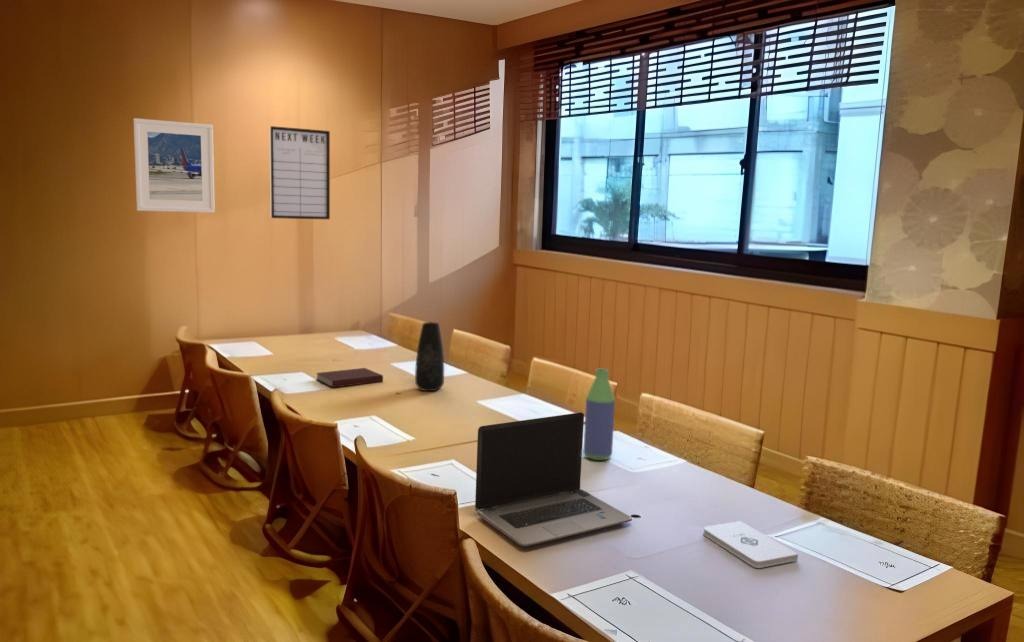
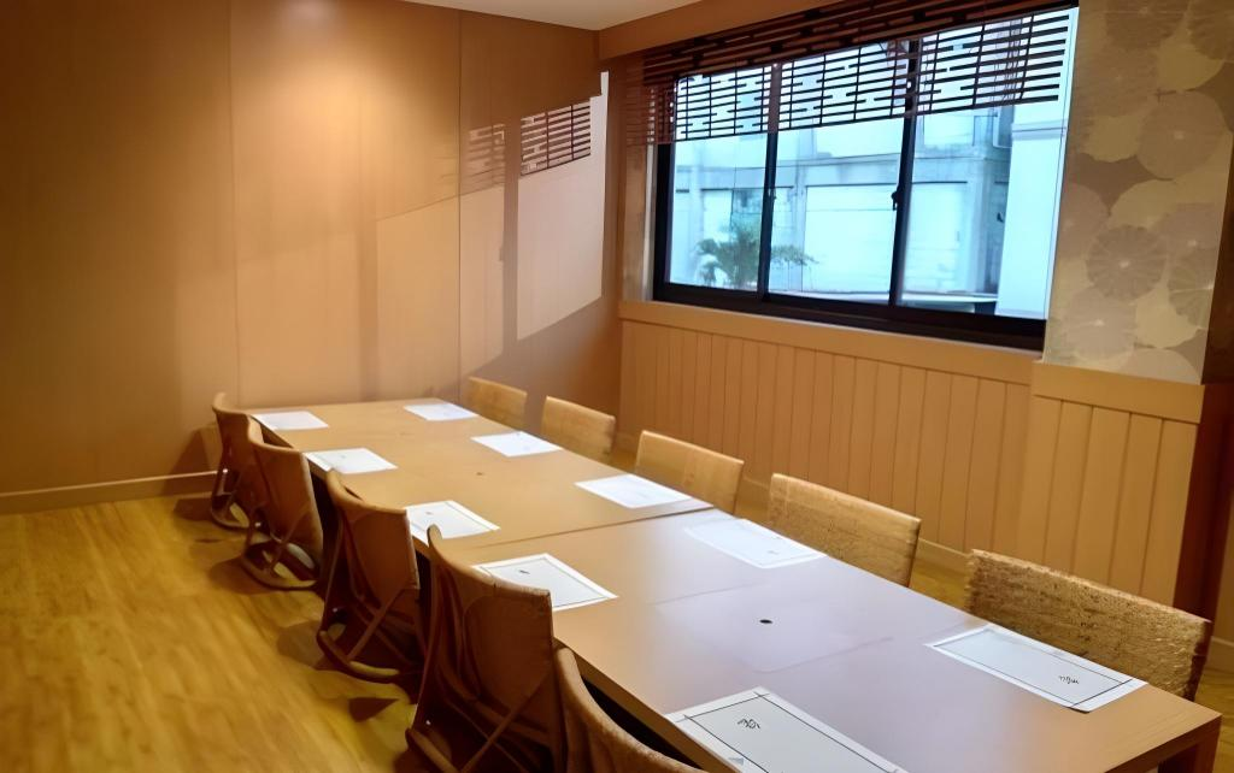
- writing board [269,125,331,220]
- notebook [315,367,384,389]
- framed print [133,117,216,214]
- laptop computer [474,411,633,547]
- notepad [702,520,799,569]
- vase [414,321,445,392]
- bottle [583,368,616,461]
